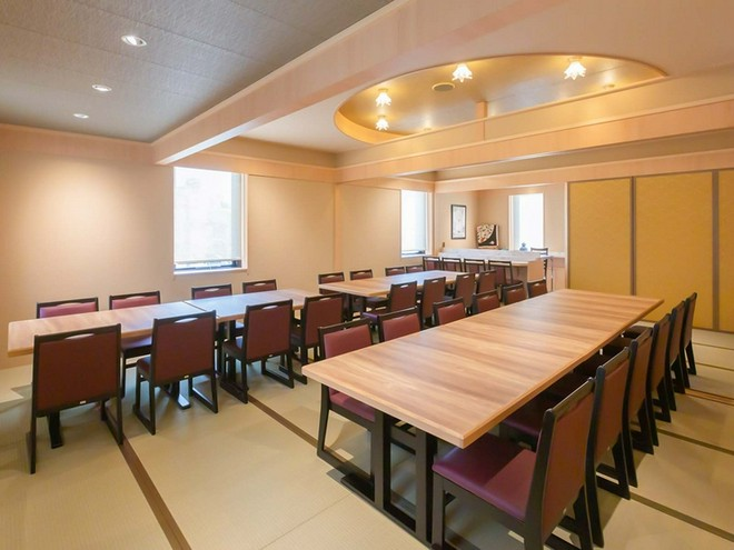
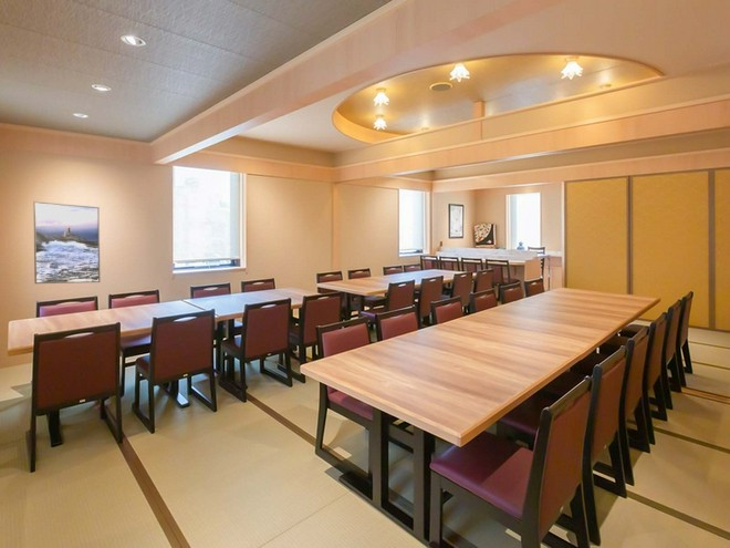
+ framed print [32,200,102,285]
